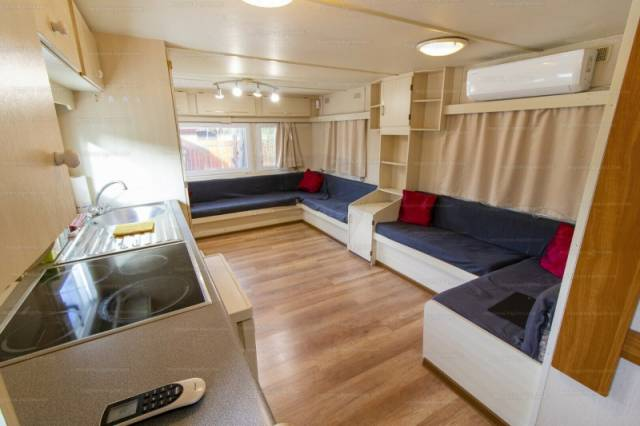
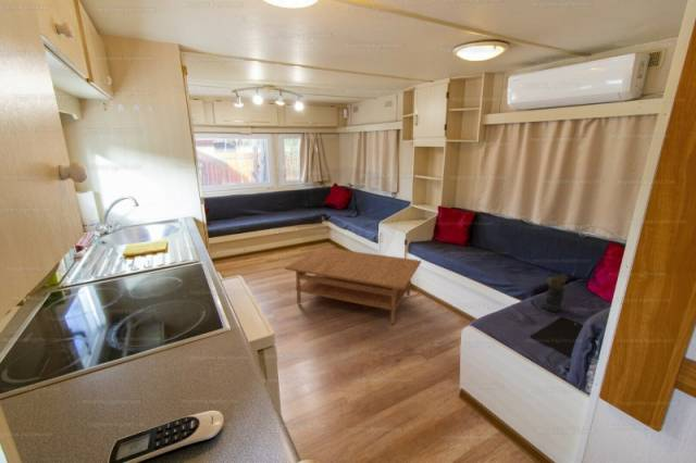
+ coffee table [284,247,422,325]
+ teddy bear [539,273,569,313]
